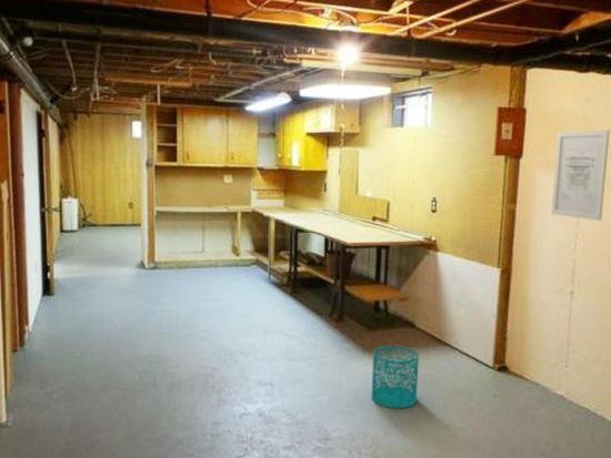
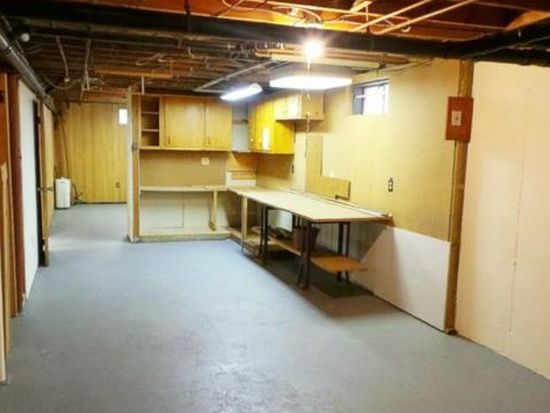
- wastebasket [370,345,420,409]
- wall art [550,130,611,222]
